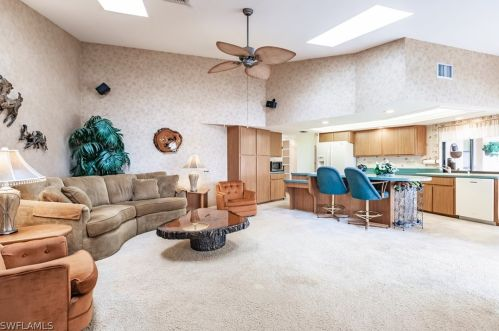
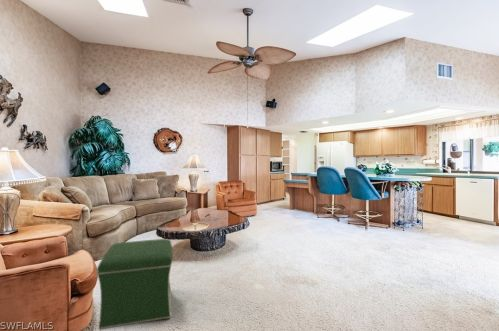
+ ottoman [96,238,174,331]
